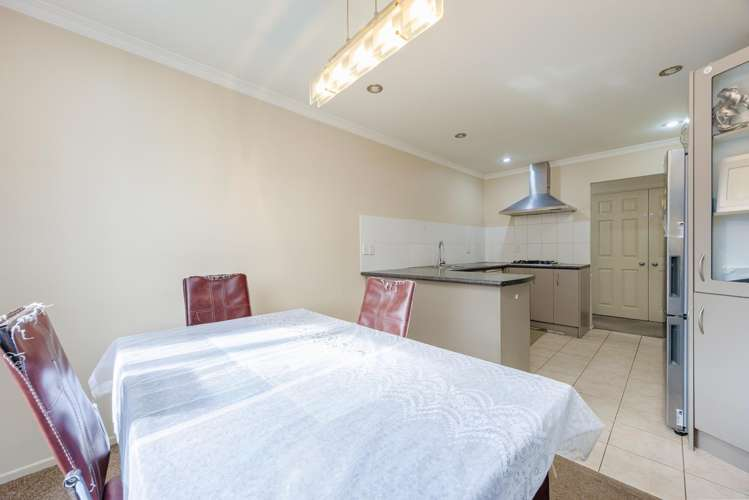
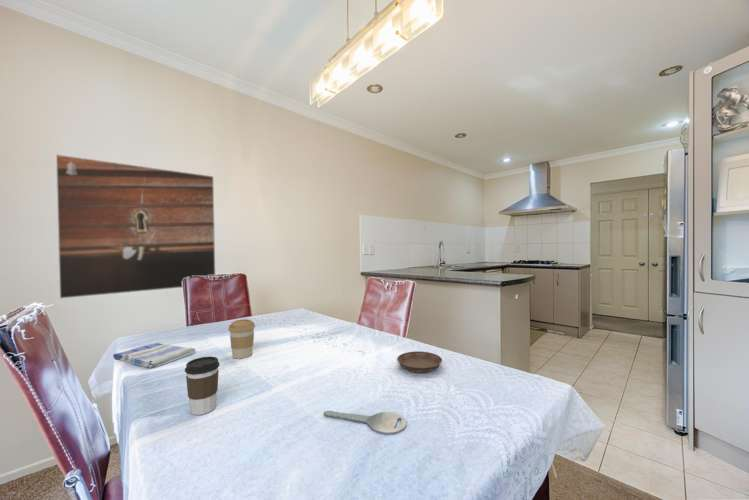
+ coffee cup [184,355,220,416]
+ dish towel [112,342,196,369]
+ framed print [55,153,217,300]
+ saucer [396,350,443,374]
+ key [322,410,407,435]
+ coffee cup [227,318,256,360]
